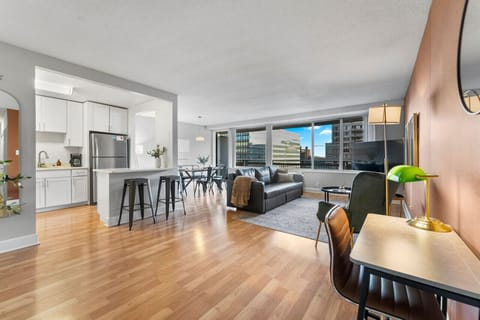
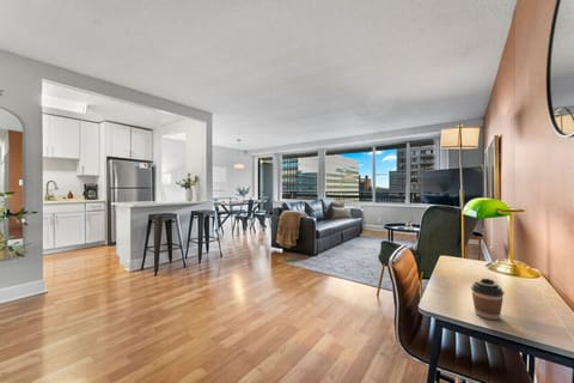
+ coffee cup [470,276,505,321]
